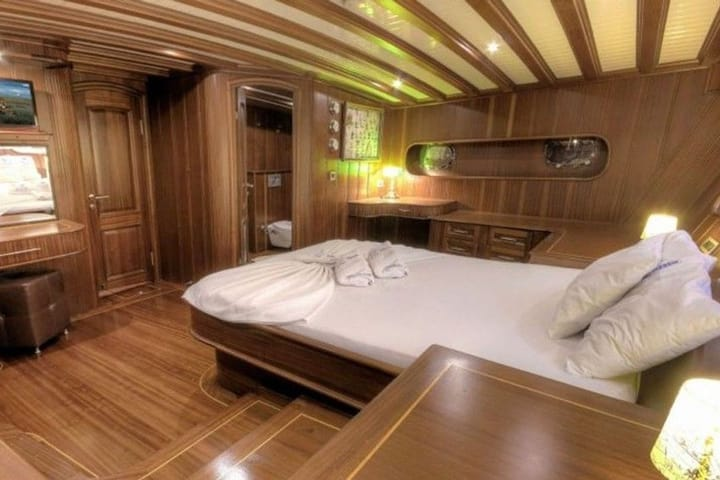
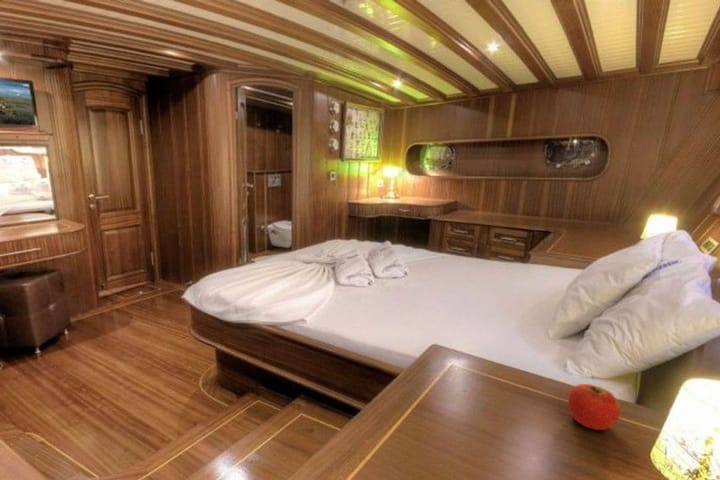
+ apple [567,383,621,431]
